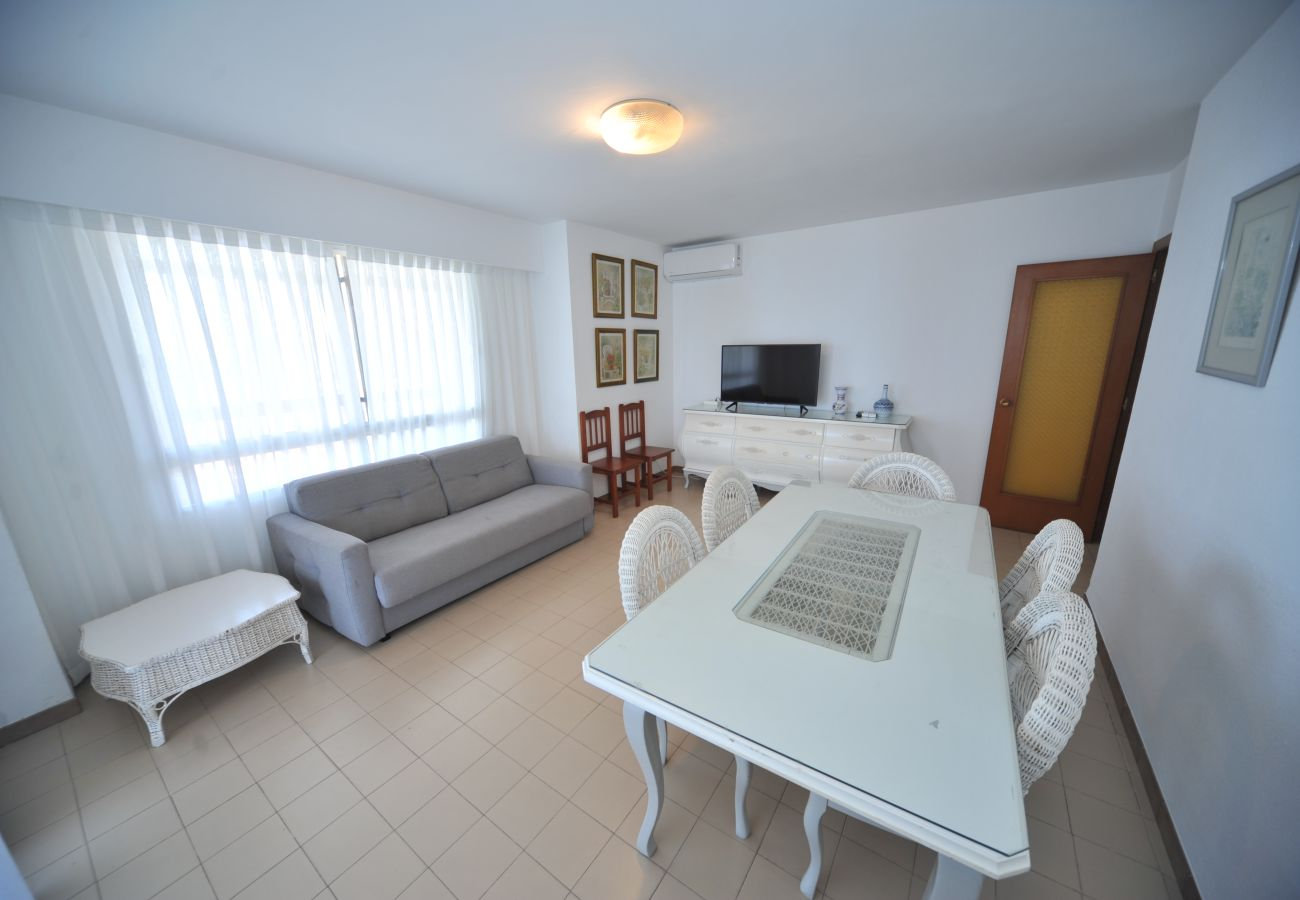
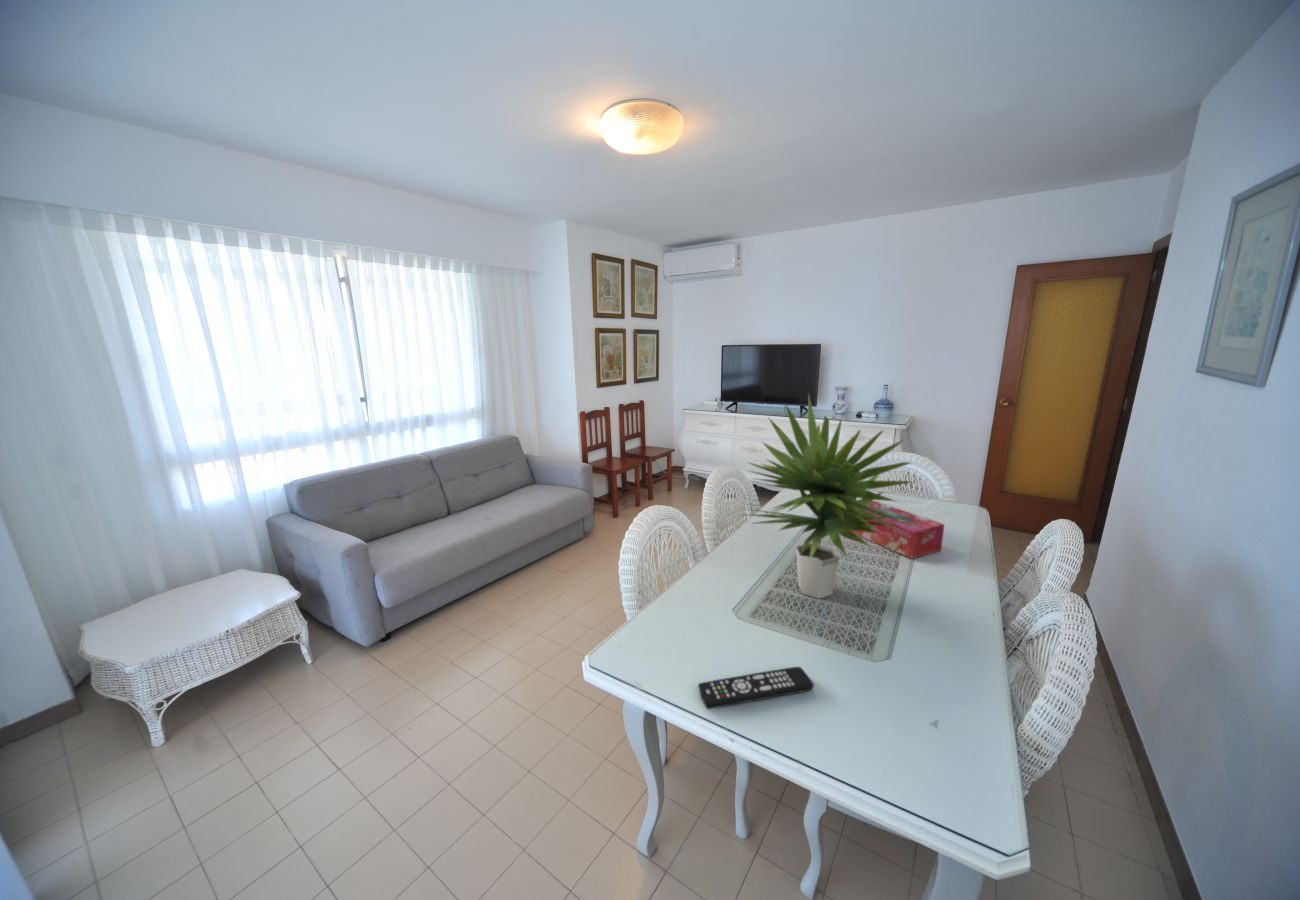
+ tissue box [851,500,946,560]
+ plant [734,392,927,600]
+ remote control [697,666,815,710]
